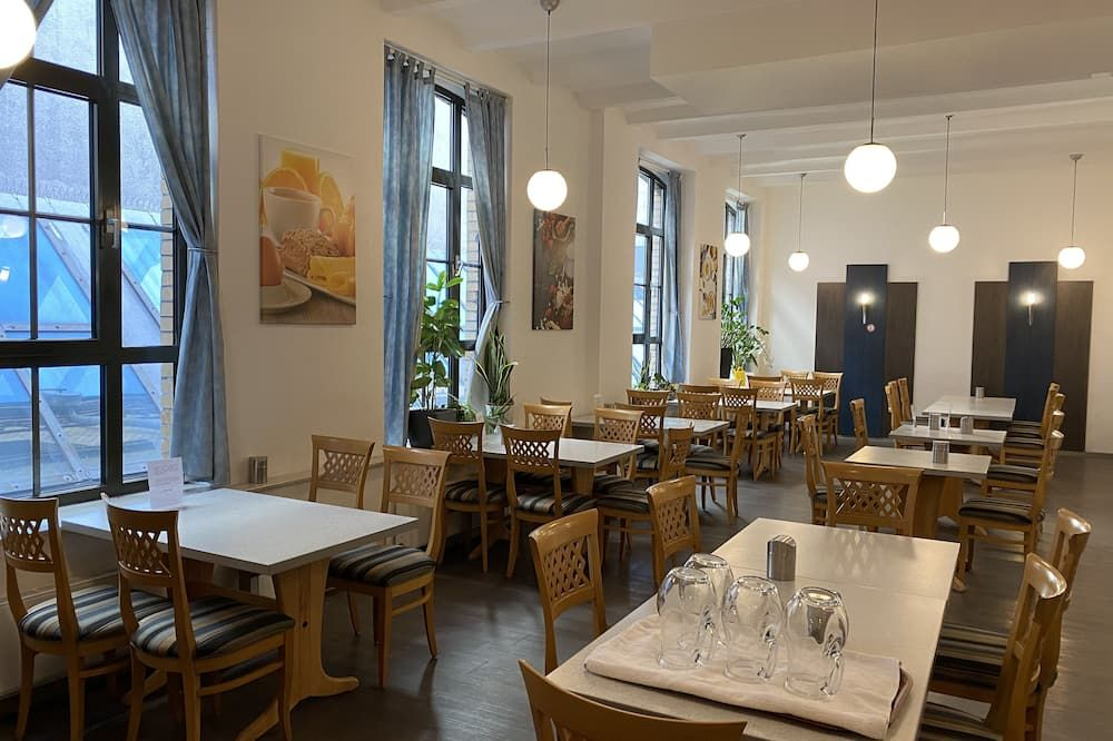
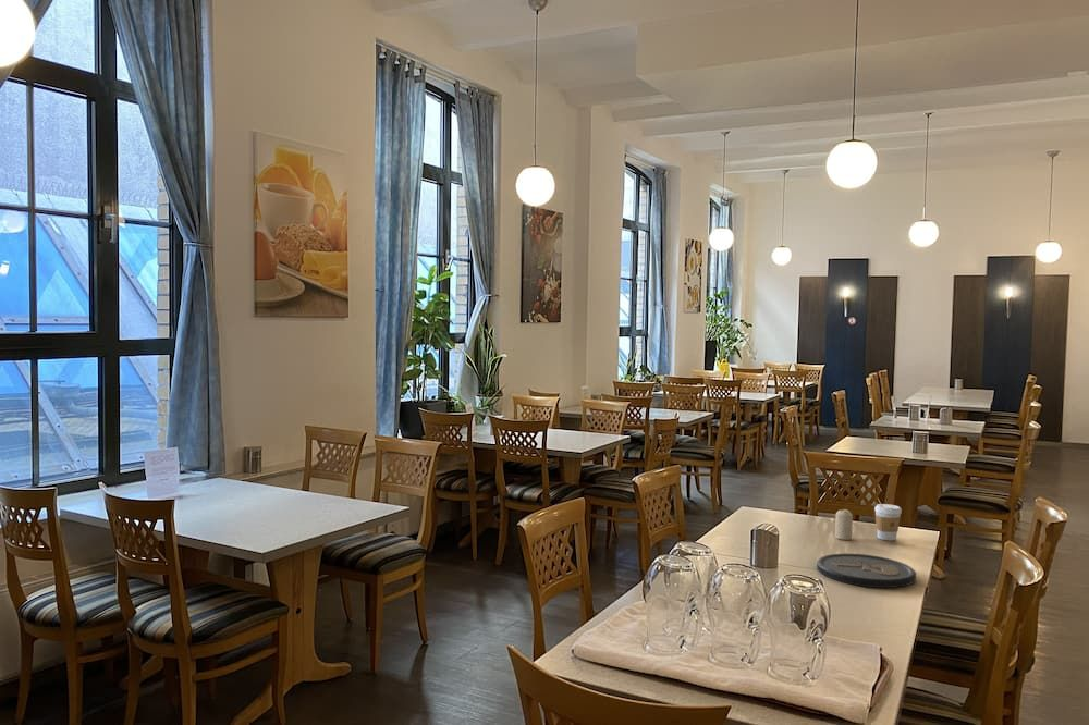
+ coffee cup [873,503,903,542]
+ candle [834,508,854,541]
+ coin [816,553,917,589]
